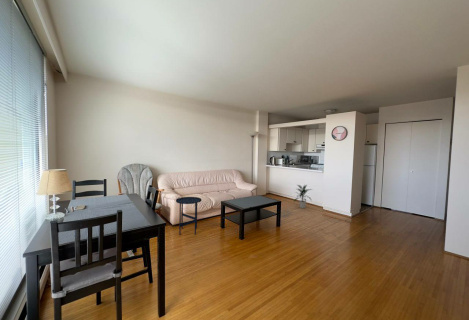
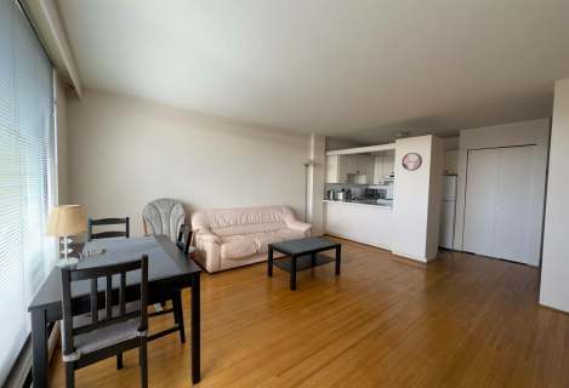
- indoor plant [293,184,314,209]
- side table [175,196,202,236]
